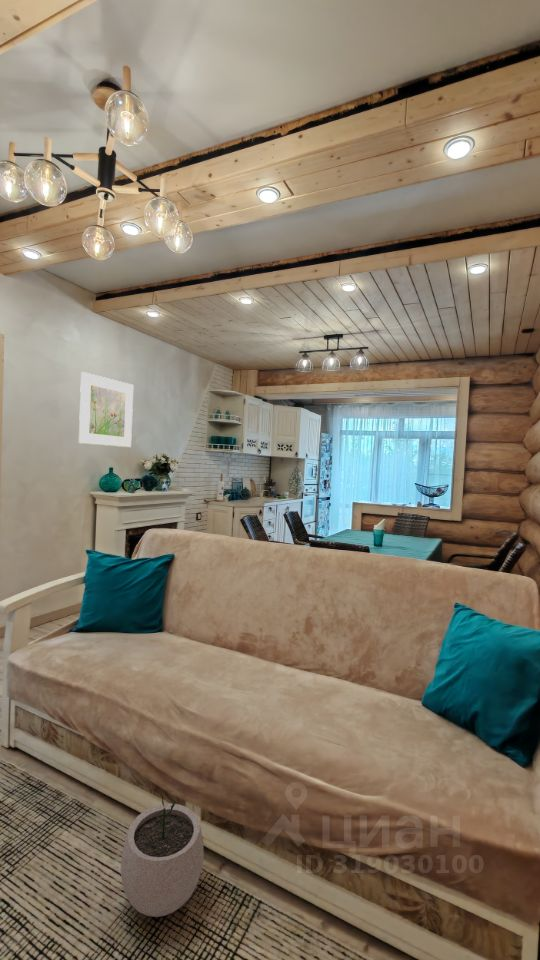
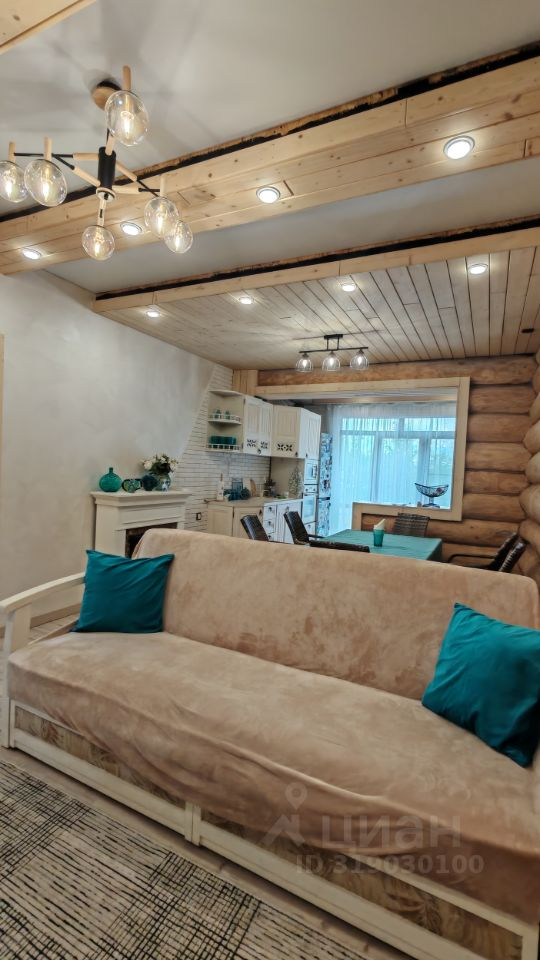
- plant pot [120,795,205,918]
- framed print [78,371,134,448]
